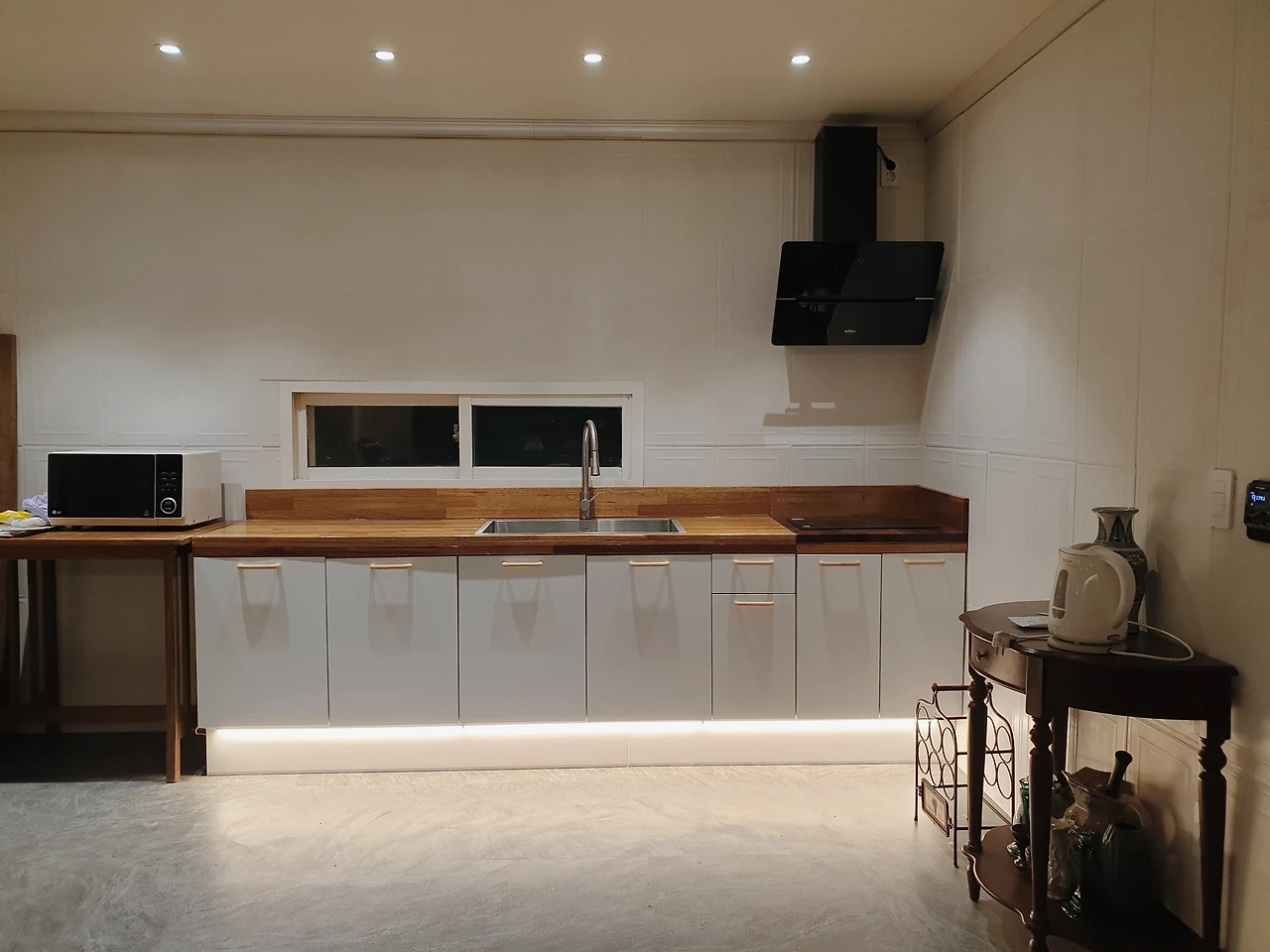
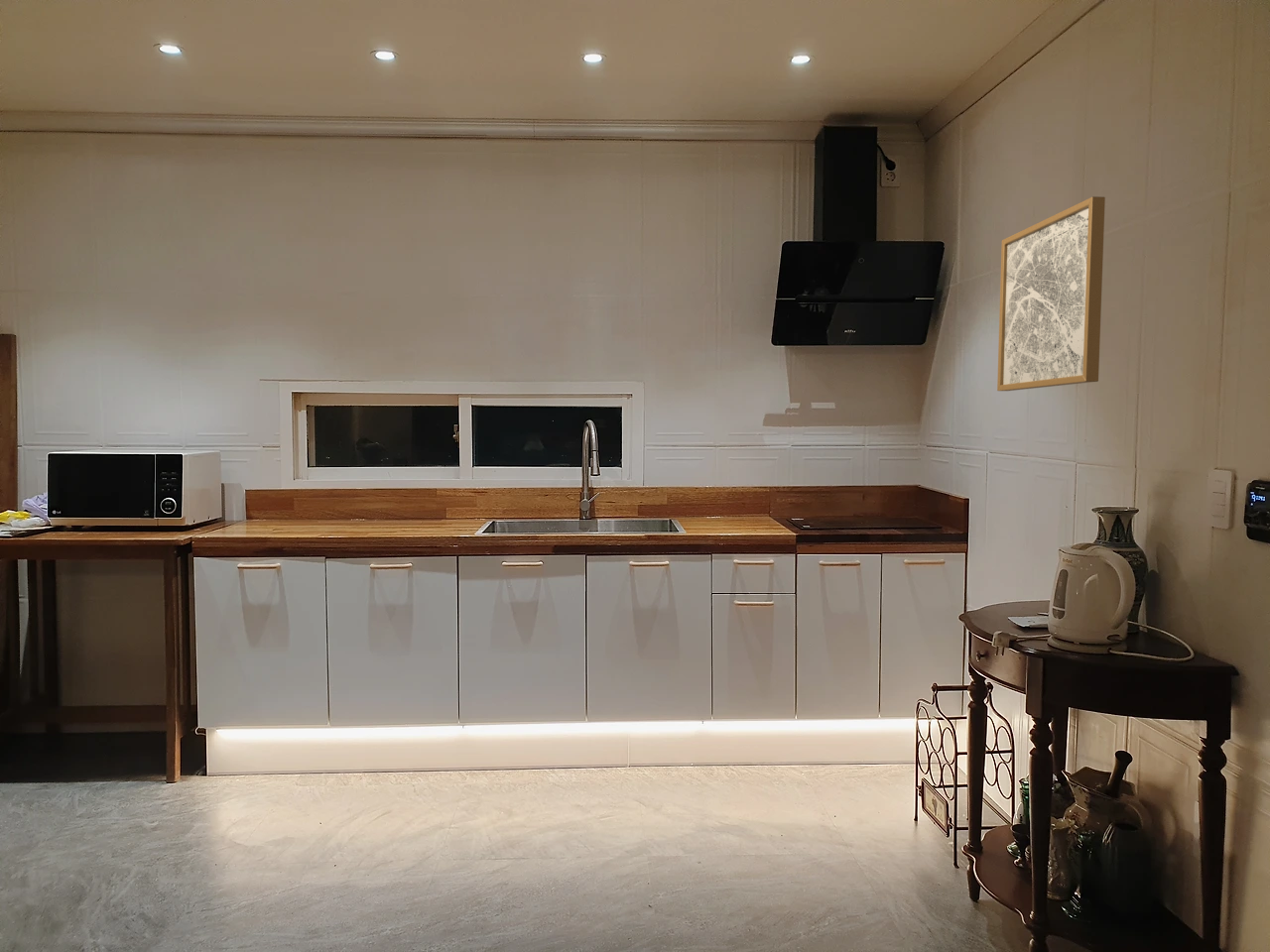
+ wall art [996,195,1106,392]
